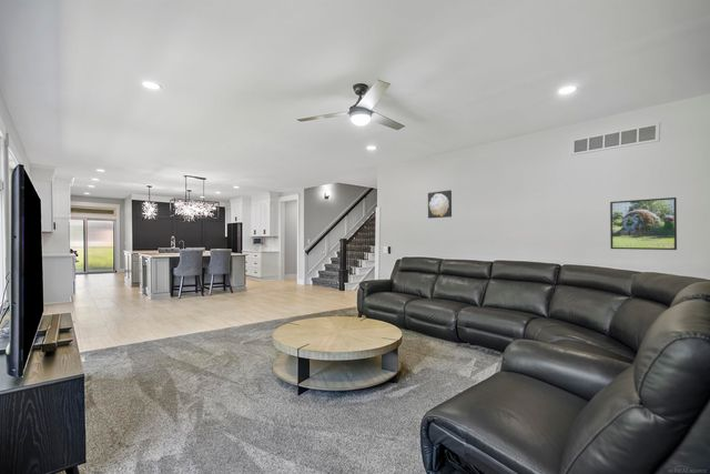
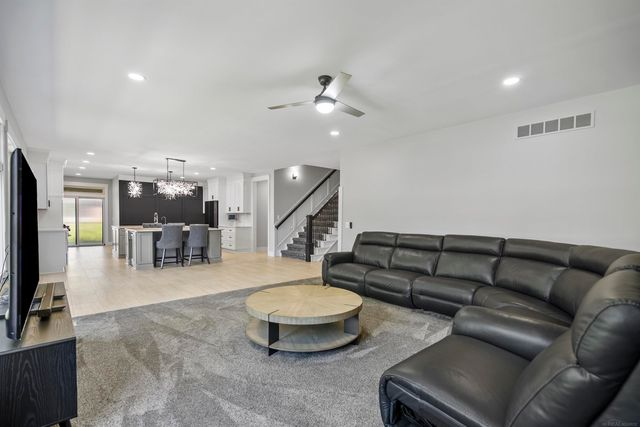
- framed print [609,196,678,251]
- wall art [427,189,453,220]
